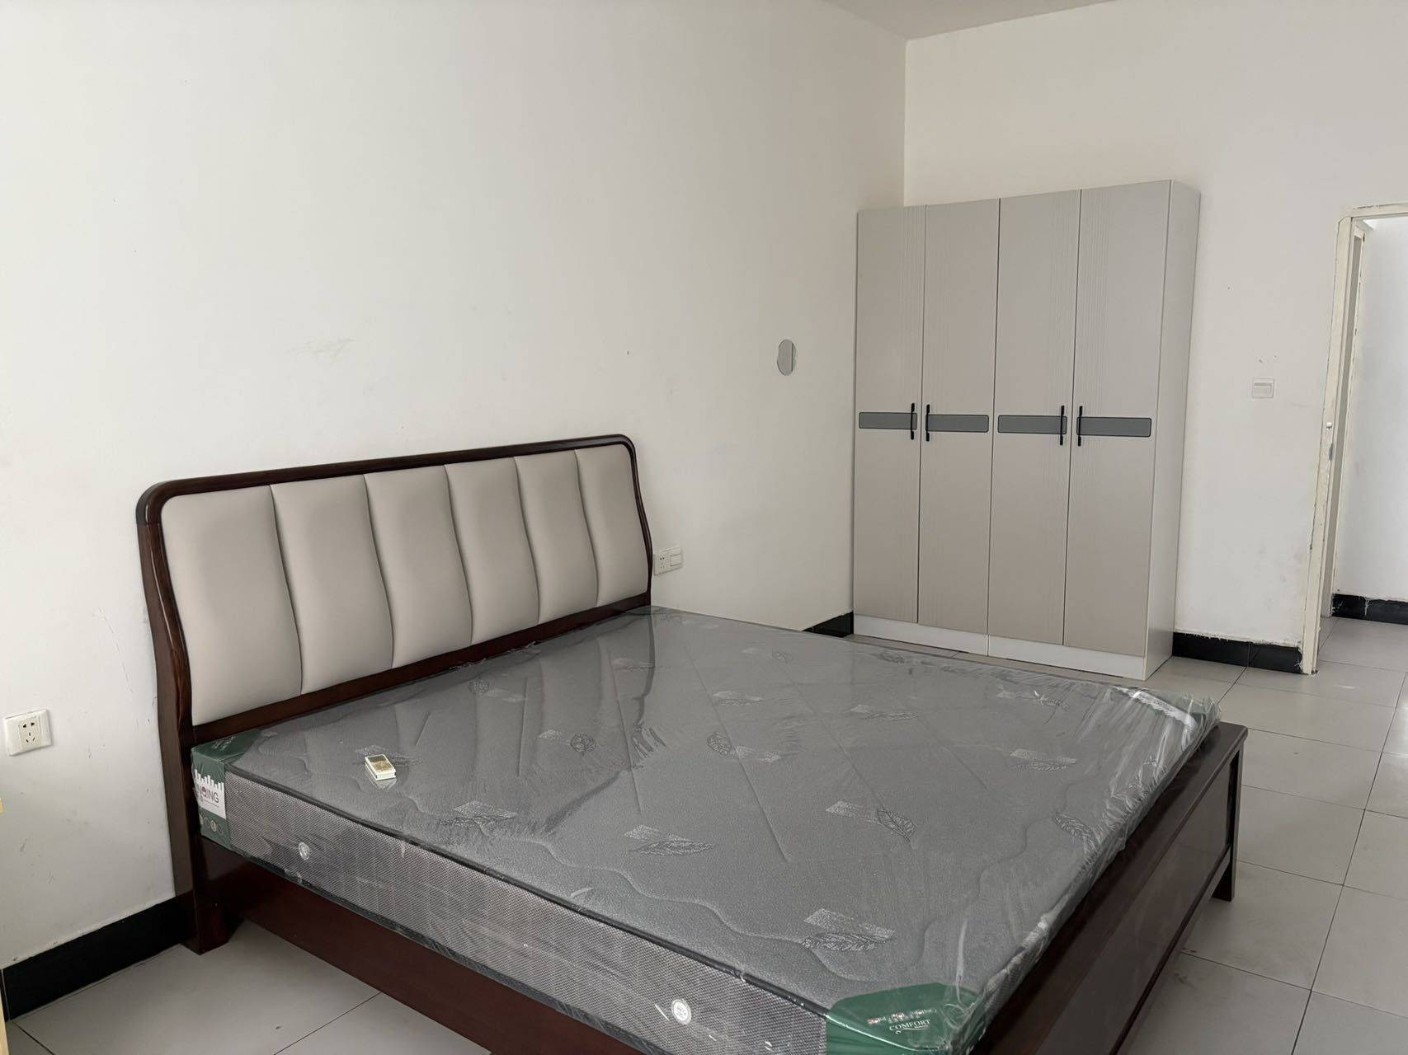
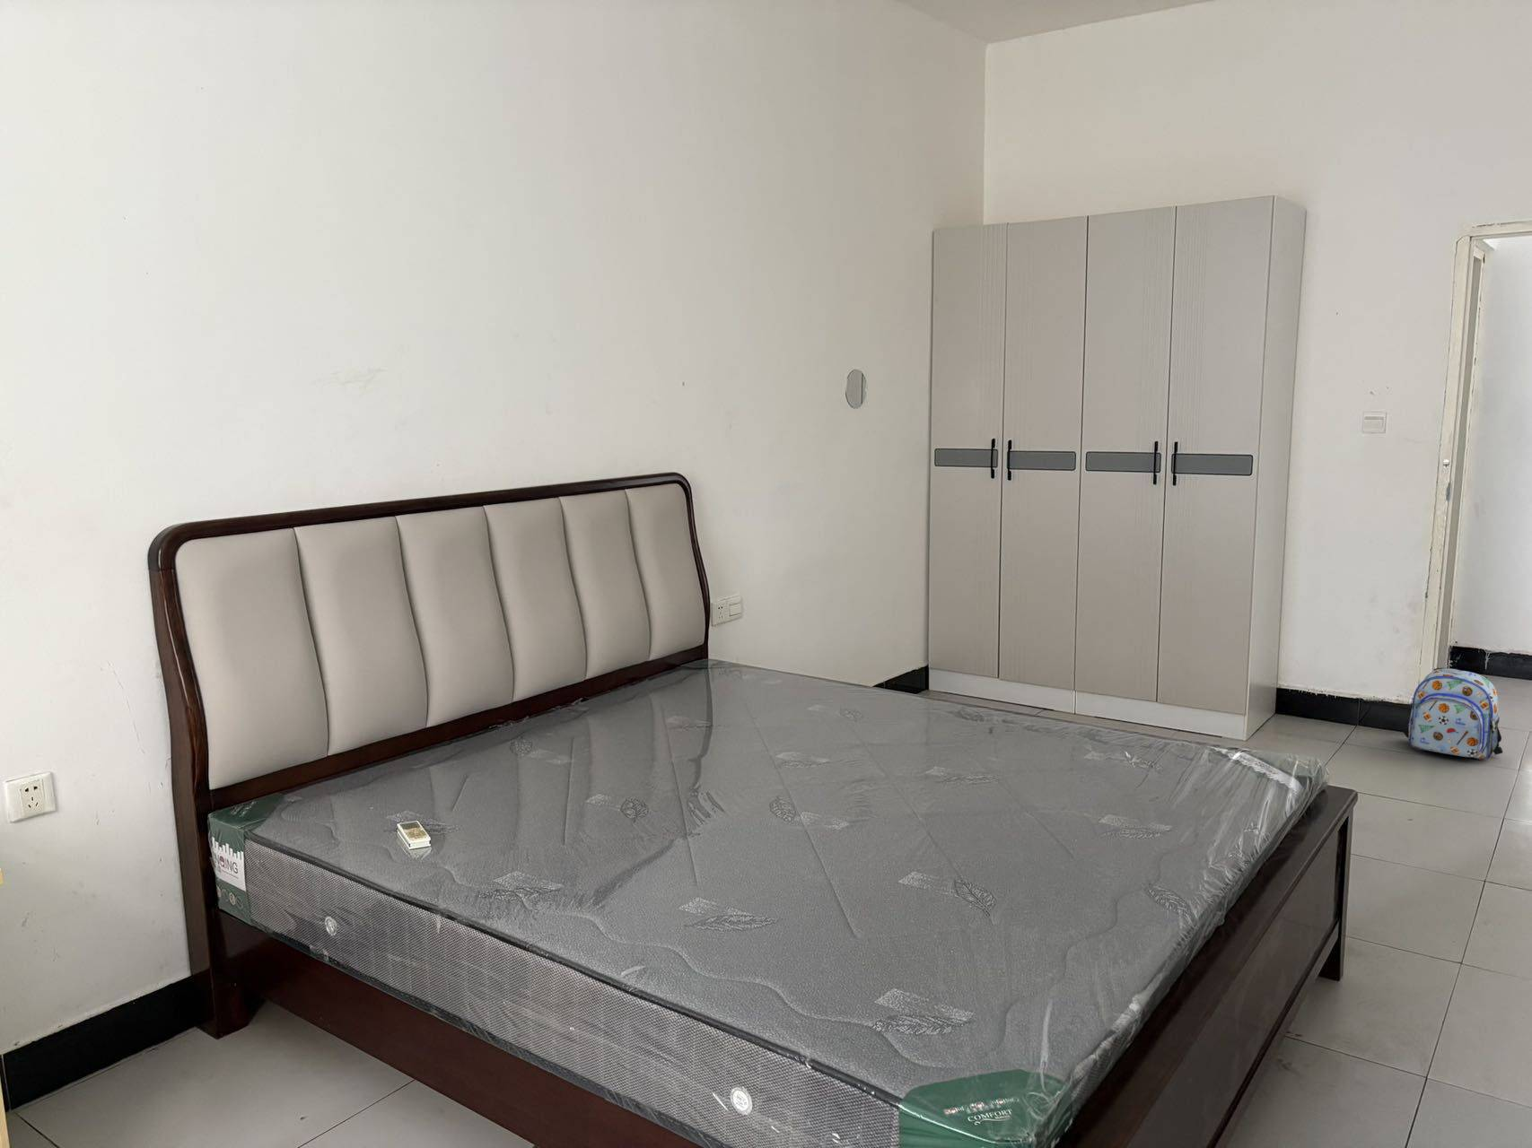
+ backpack [1403,667,1503,761]
